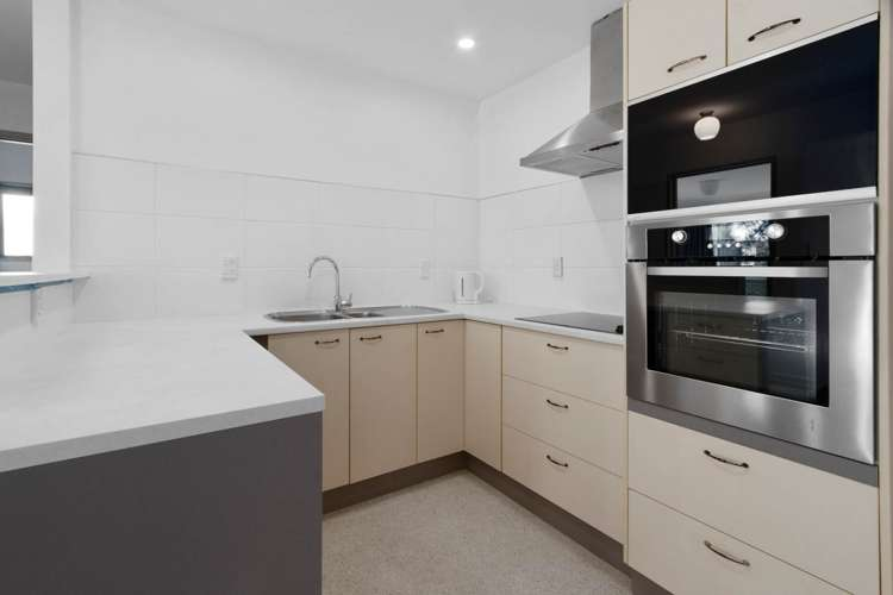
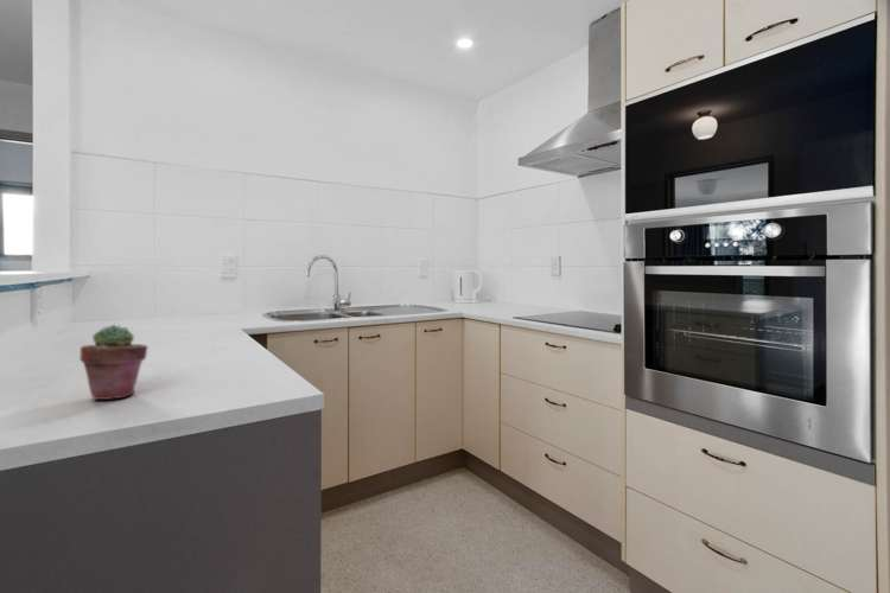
+ potted succulent [78,324,148,401]
